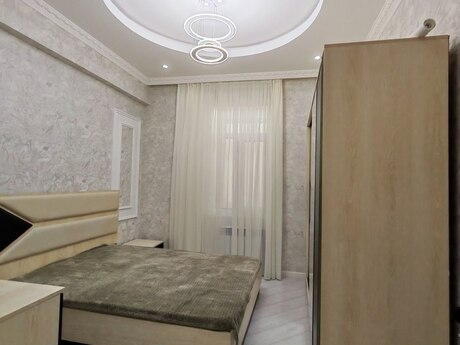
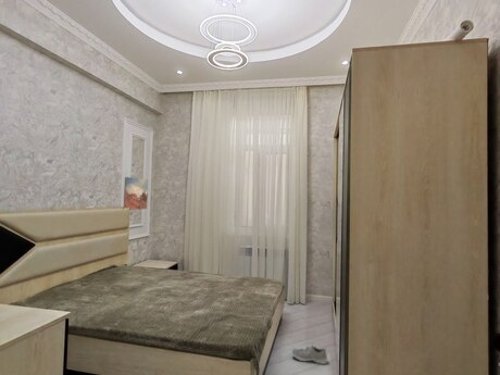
+ wall art [123,176,149,211]
+ sneaker [290,345,328,365]
